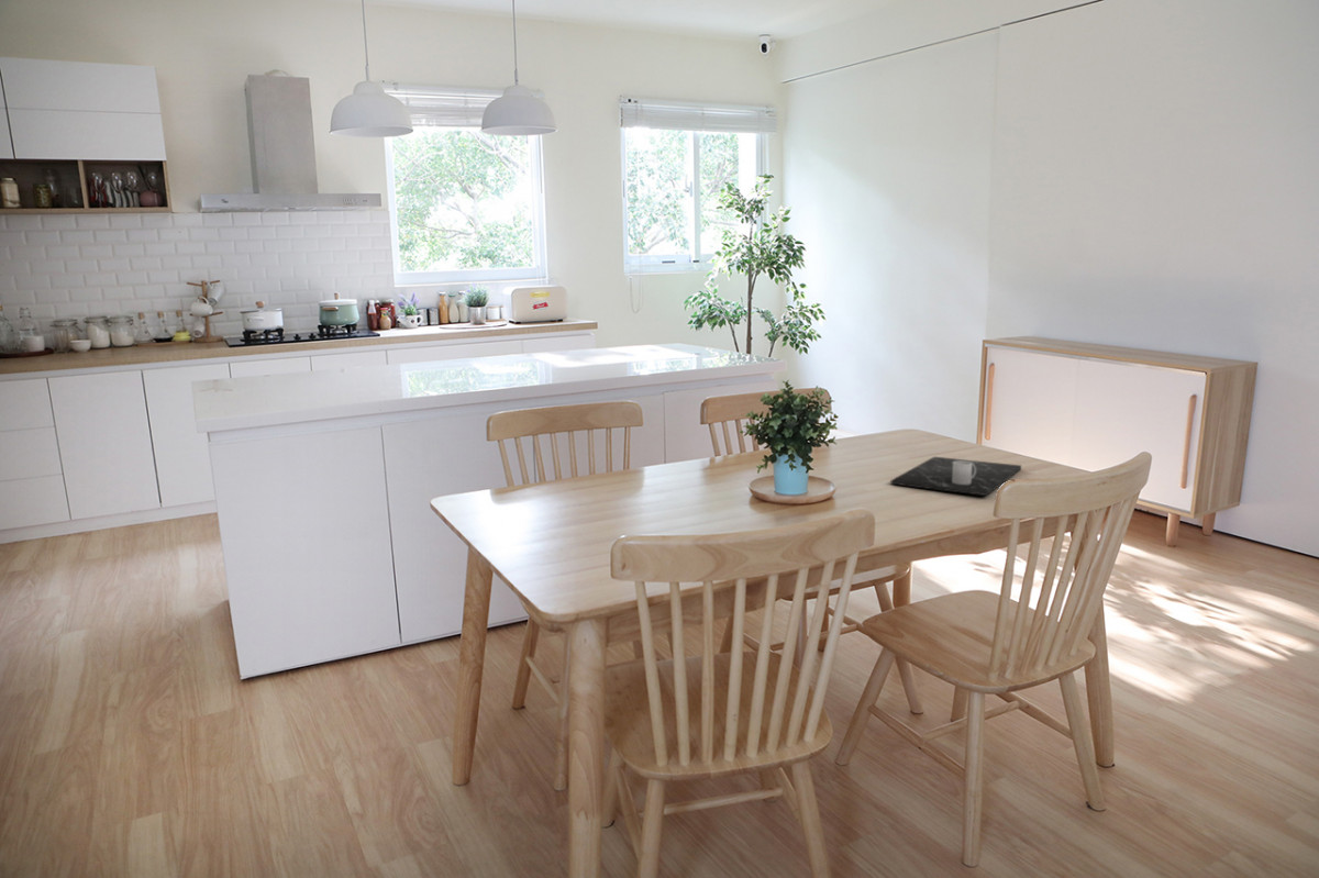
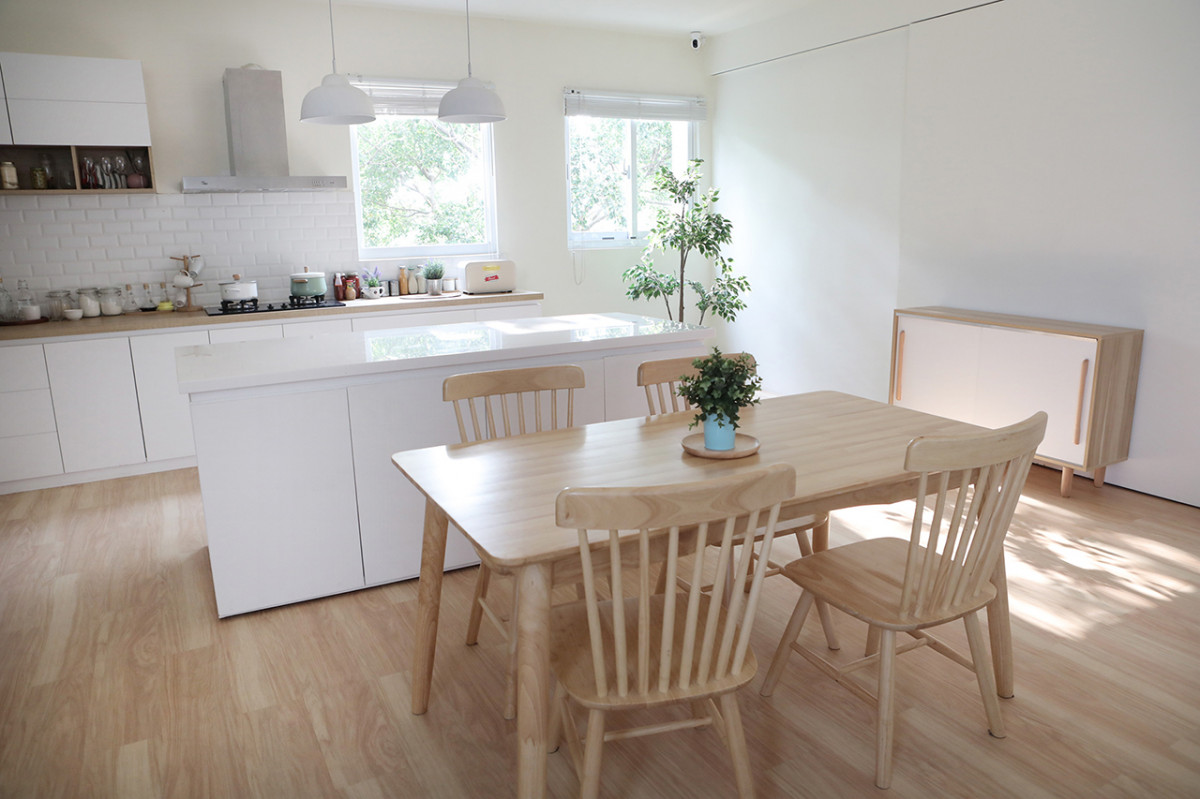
- place mat [889,456,1022,497]
